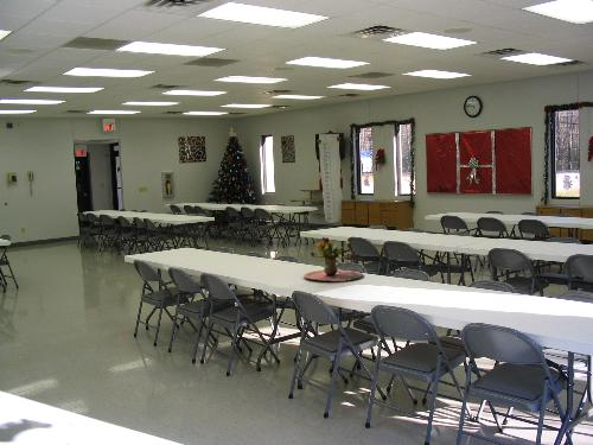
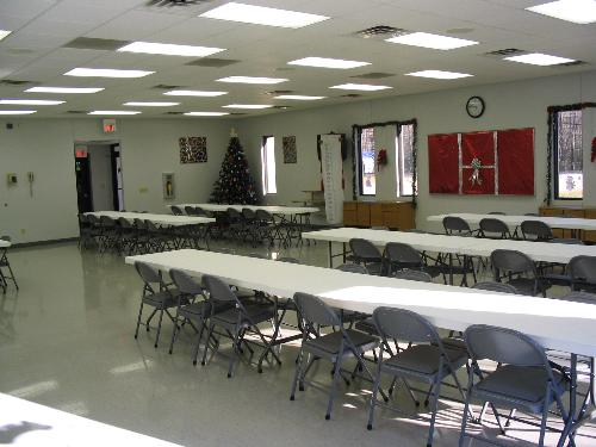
- flower arrangement [302,236,365,282]
